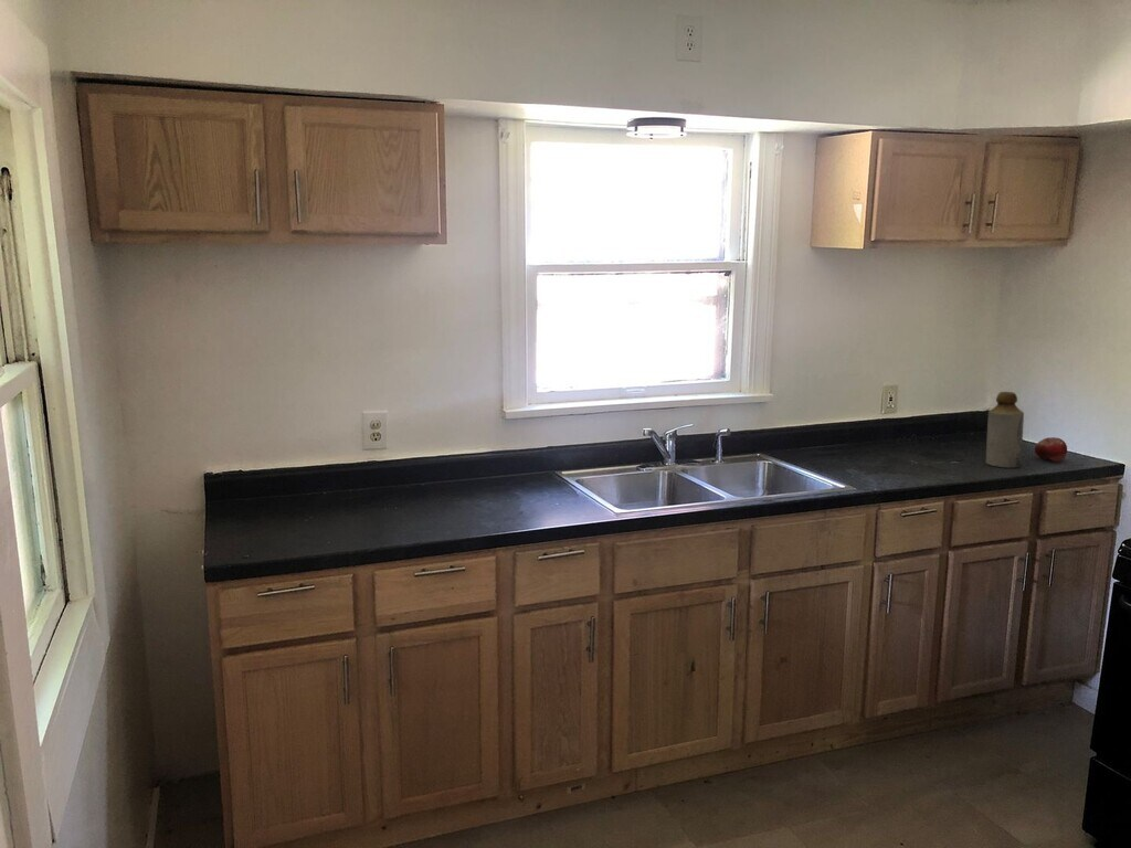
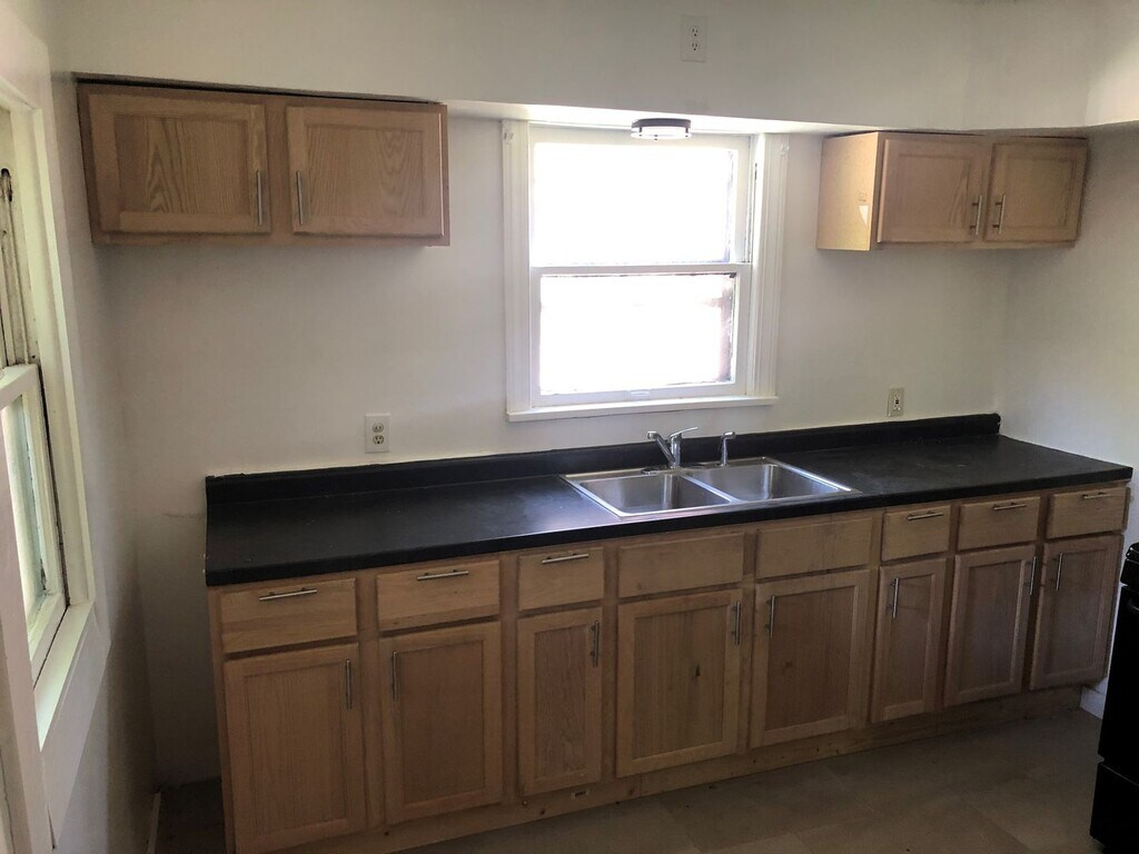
- fruit [1034,436,1068,463]
- bottle [985,391,1025,468]
